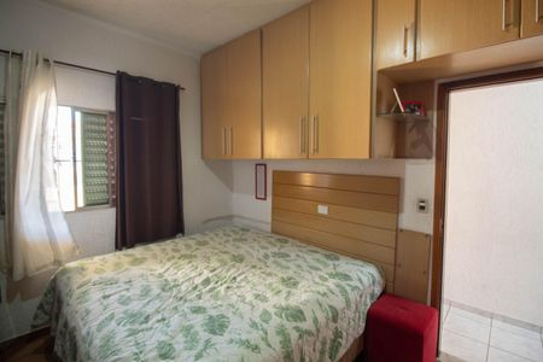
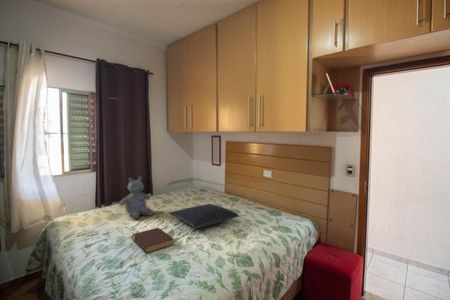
+ pillow [169,203,240,229]
+ book [131,227,175,254]
+ stuffed bear [119,175,154,220]
